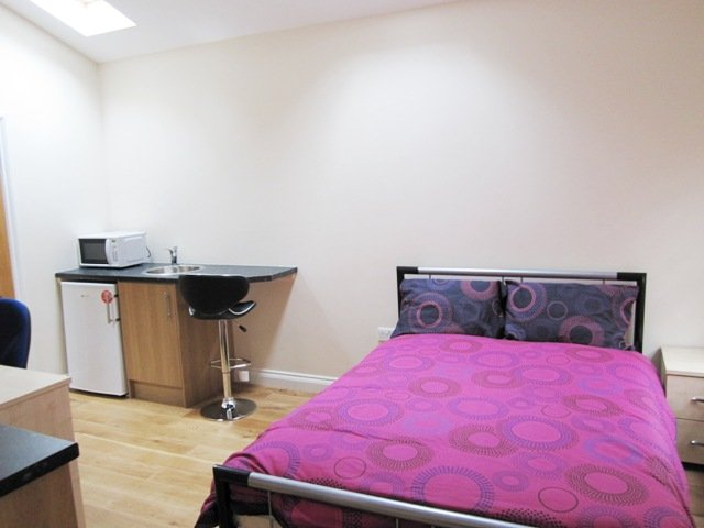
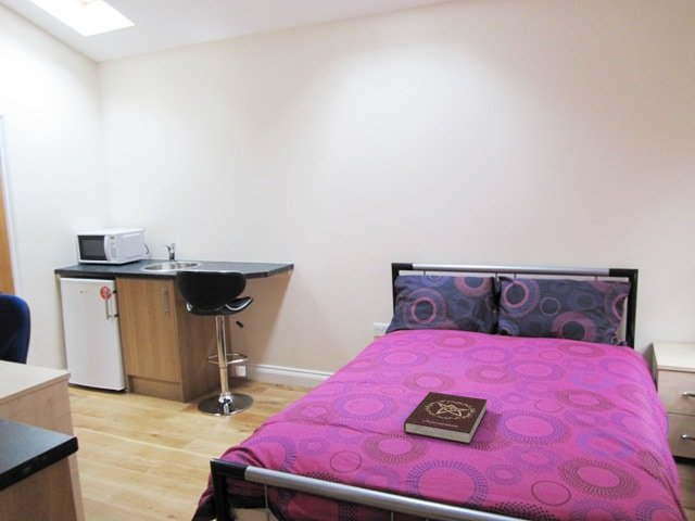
+ book [403,391,488,445]
